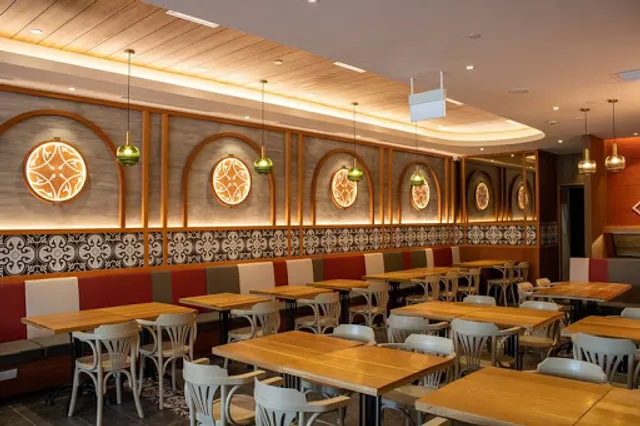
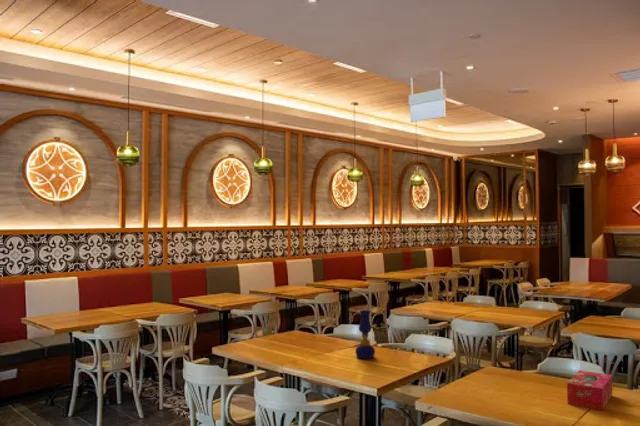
+ tissue box [566,369,613,411]
+ oil lamp [354,309,376,360]
